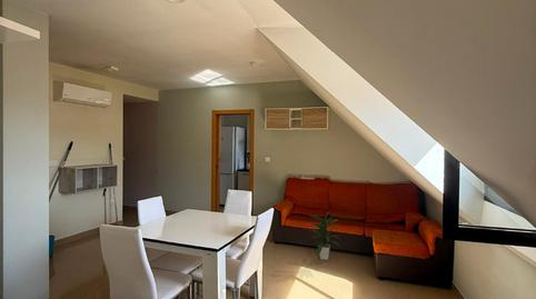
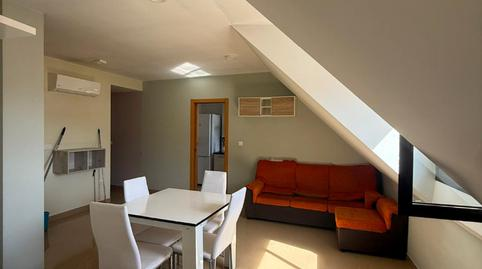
- indoor plant [307,210,341,261]
